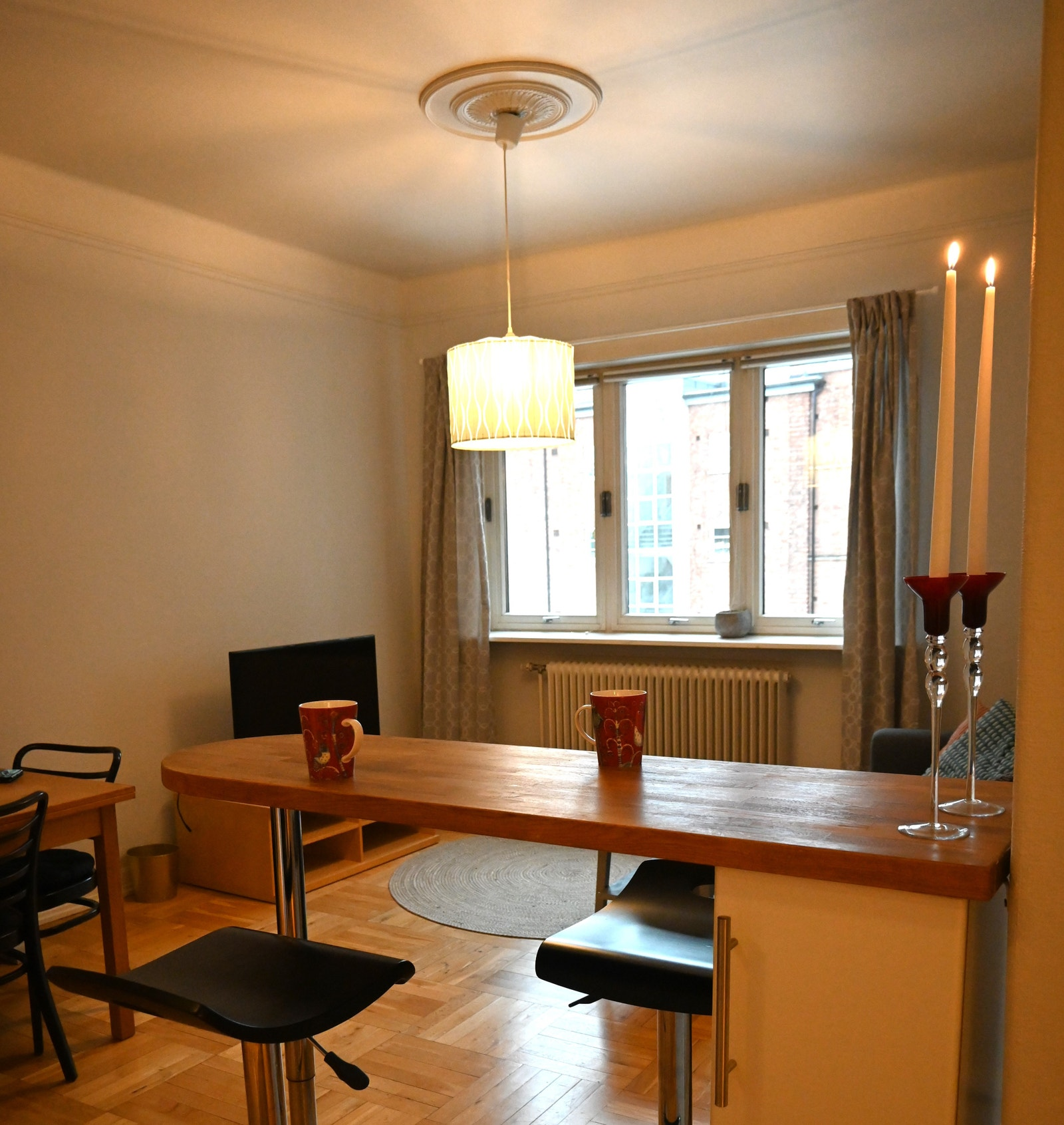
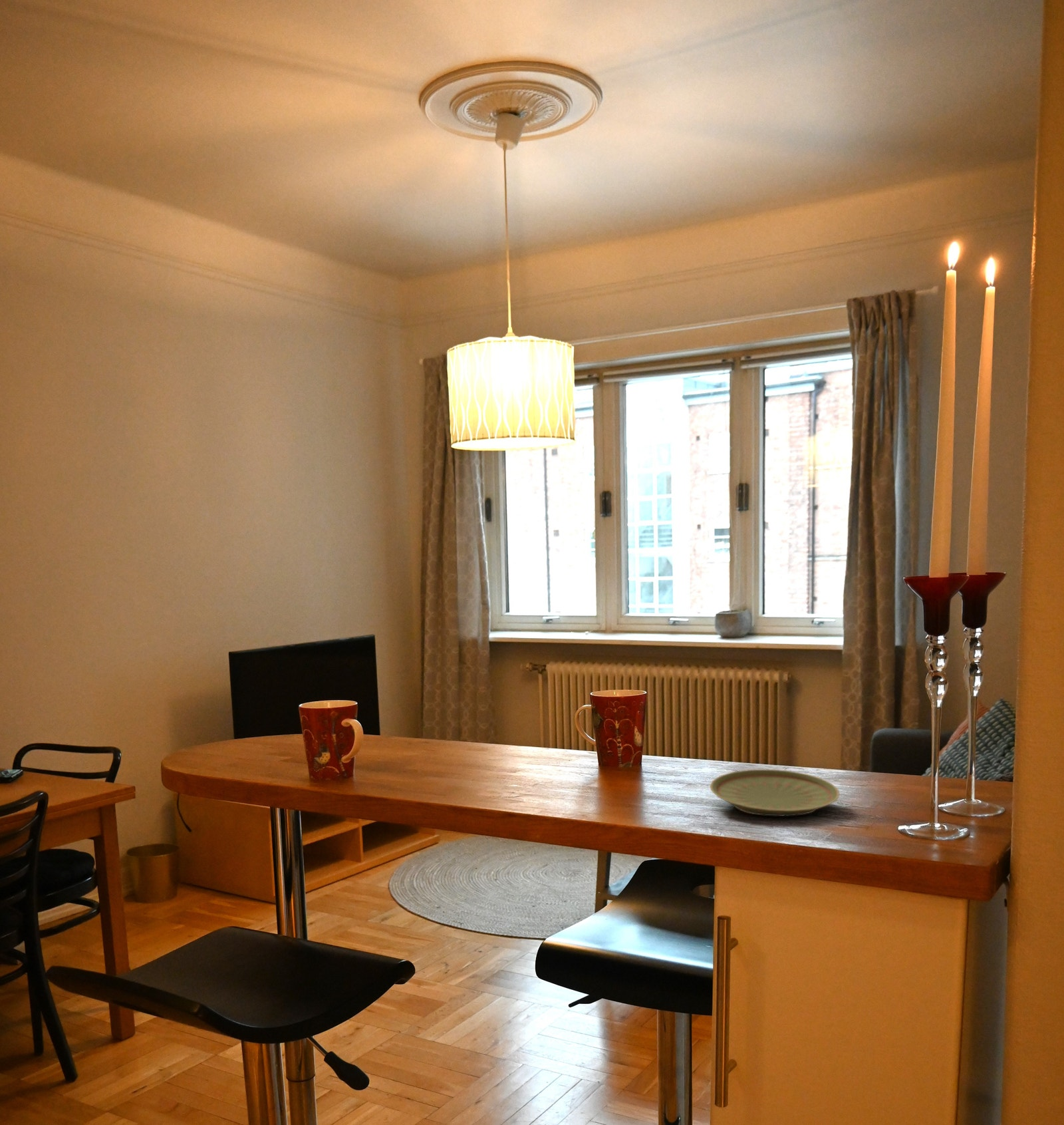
+ plate [710,769,840,817]
